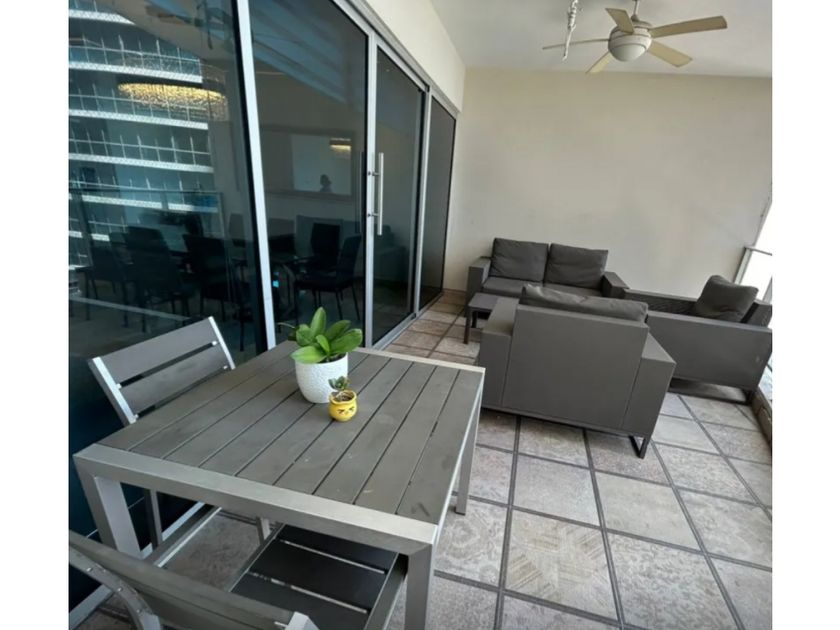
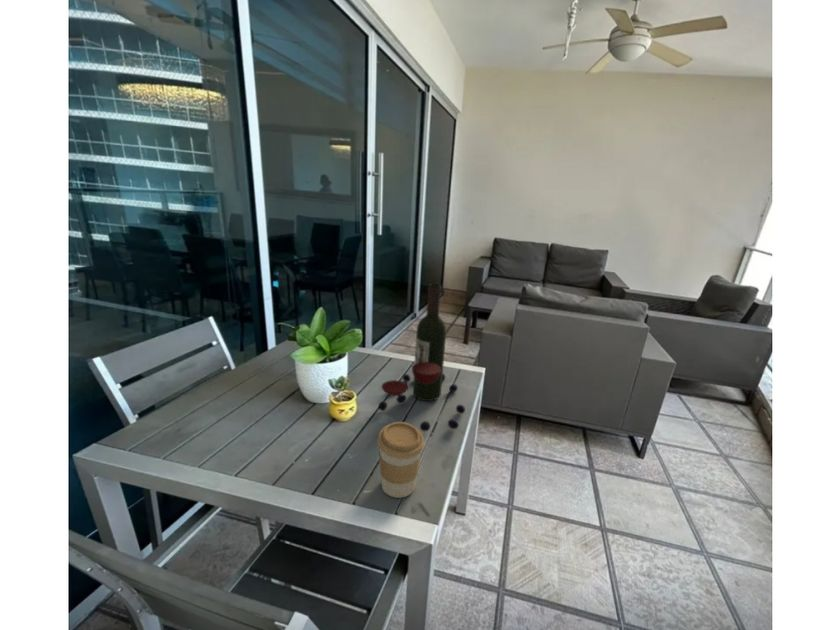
+ coffee cup [376,421,425,499]
+ wine bottle [377,282,466,432]
